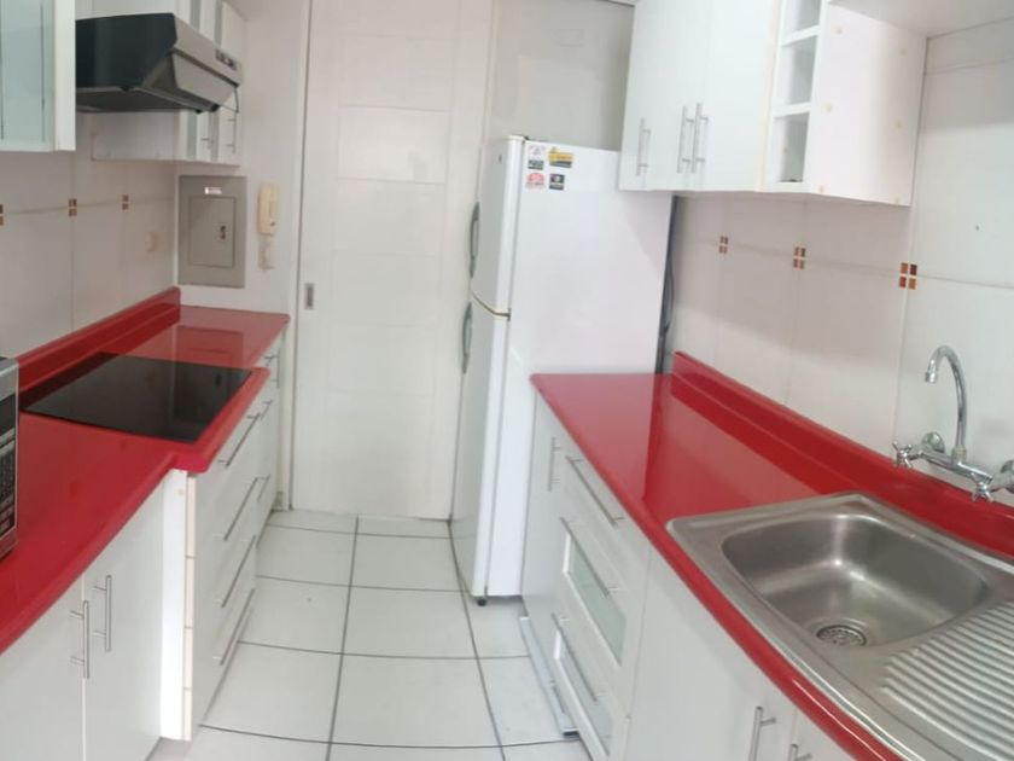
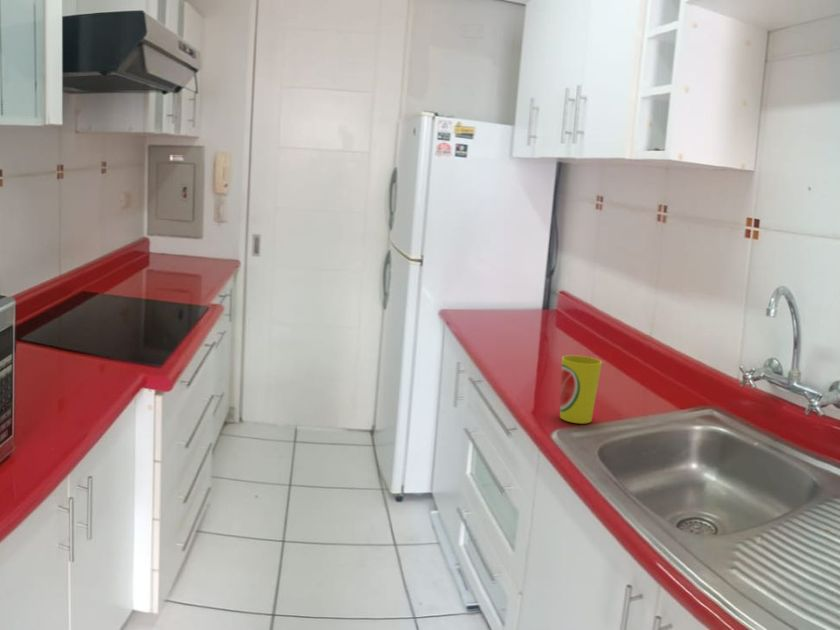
+ cup [559,354,603,425]
